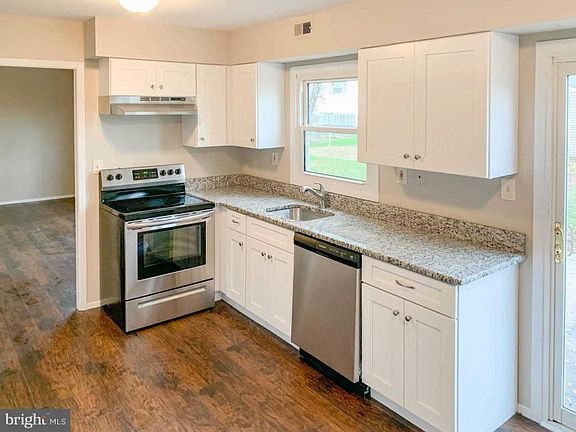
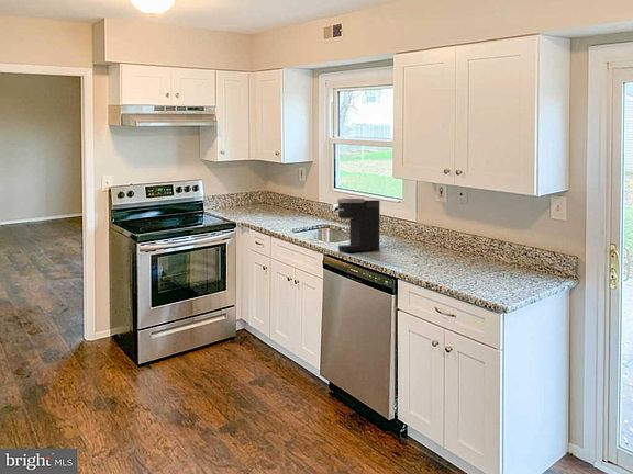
+ coffee maker [336,198,381,252]
